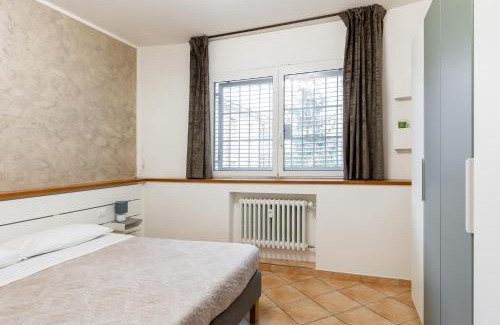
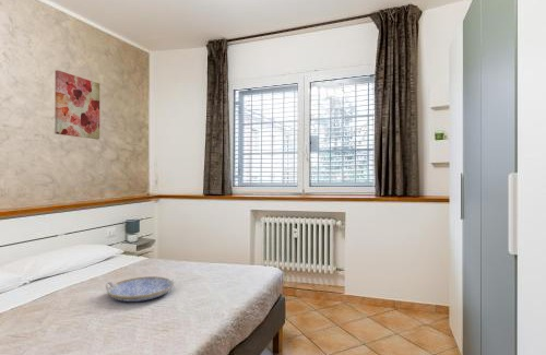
+ serving tray [105,275,177,303]
+ wall art [54,69,100,140]
